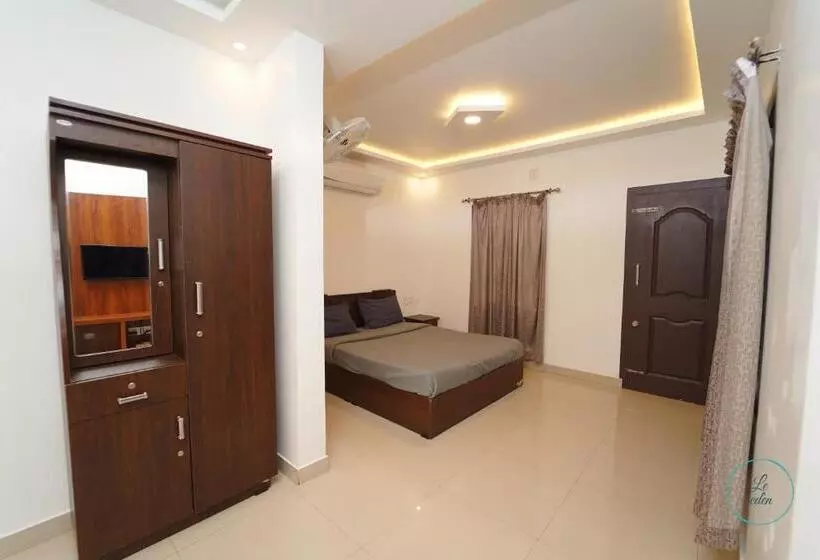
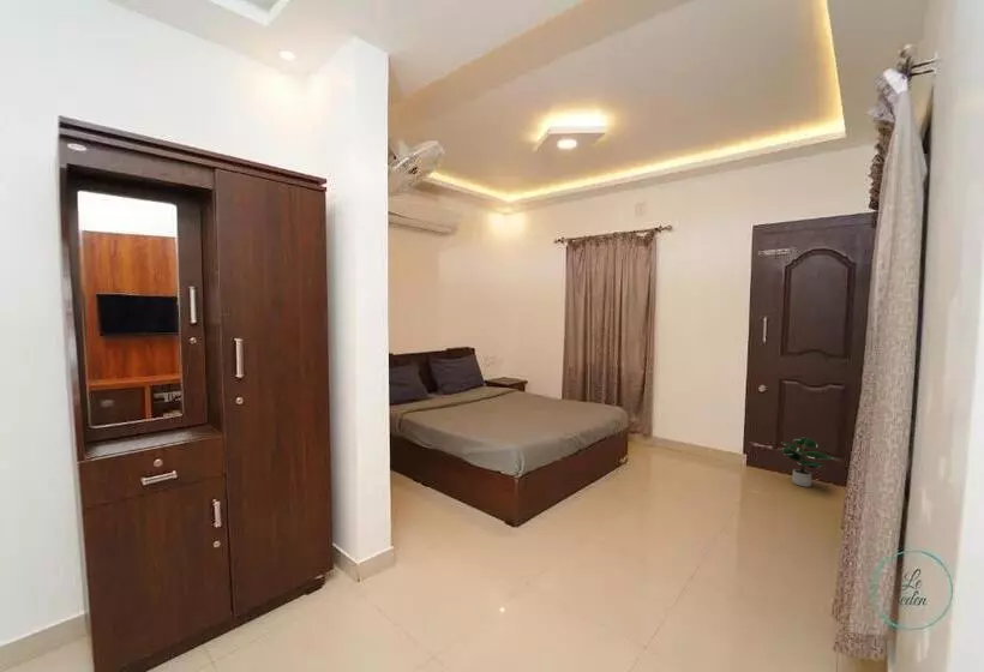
+ potted plant [779,436,834,488]
